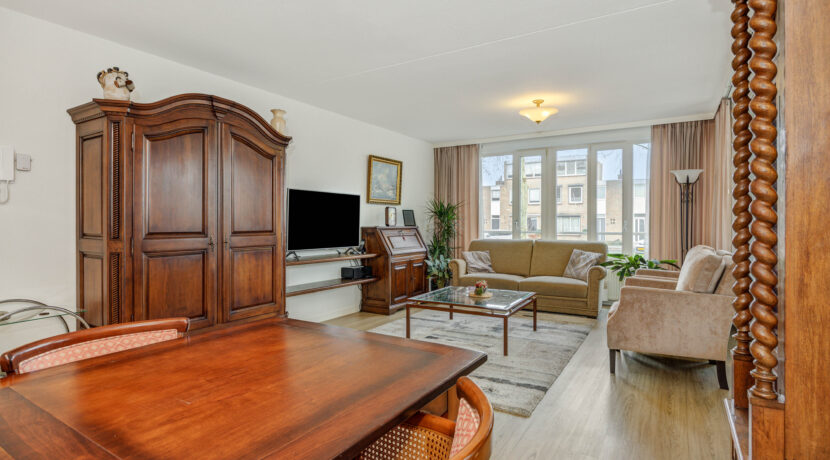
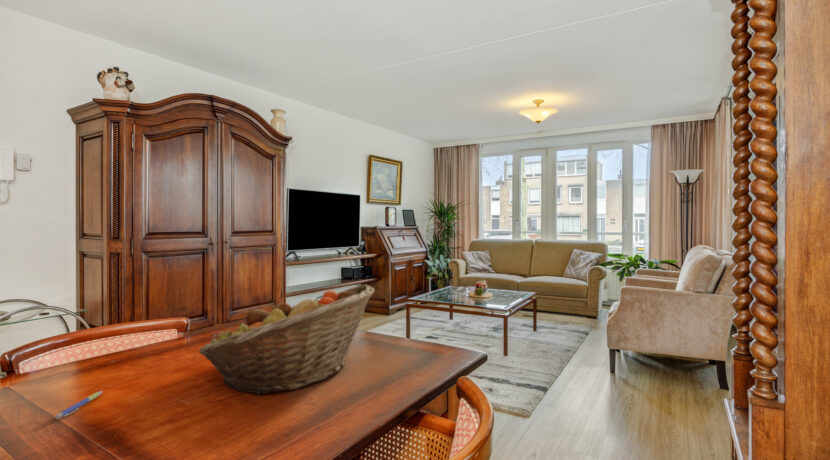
+ pen [54,390,104,420]
+ fruit basket [198,283,375,396]
